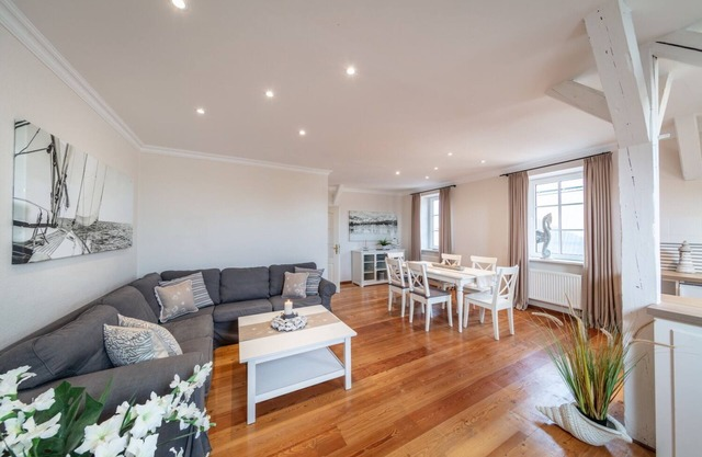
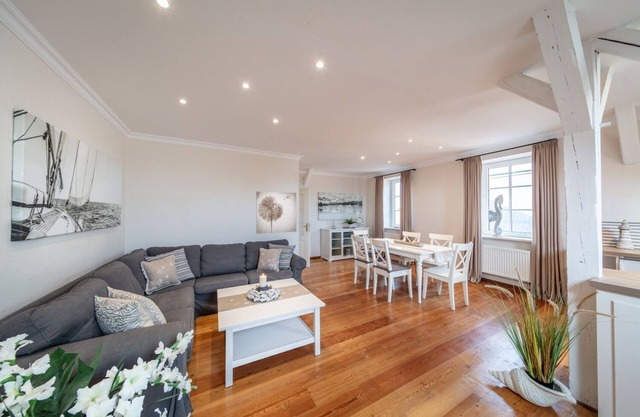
+ wall art [255,191,297,235]
